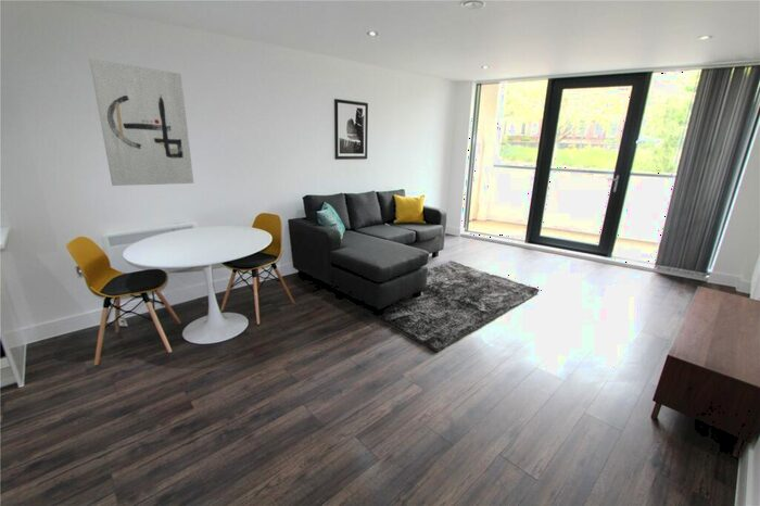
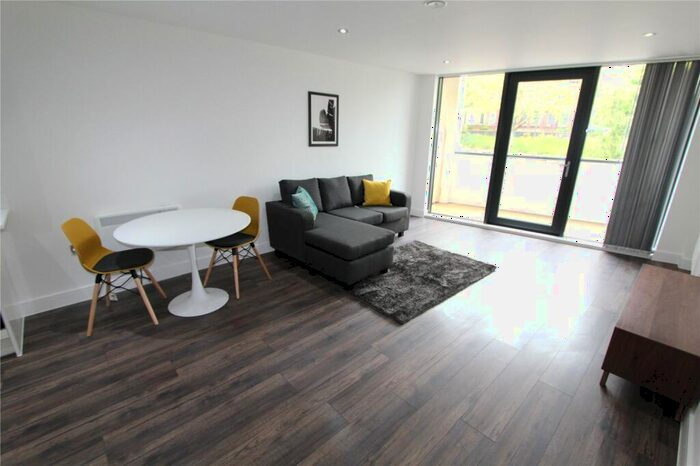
- wall art [88,58,194,187]
